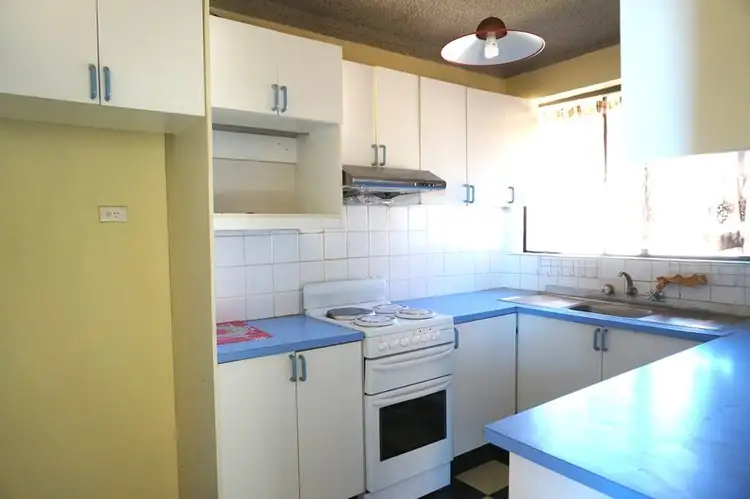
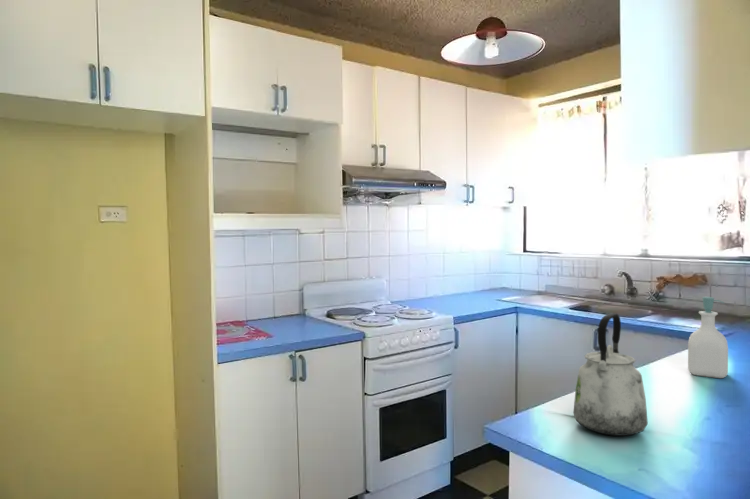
+ soap bottle [687,296,729,379]
+ kettle [573,312,649,437]
